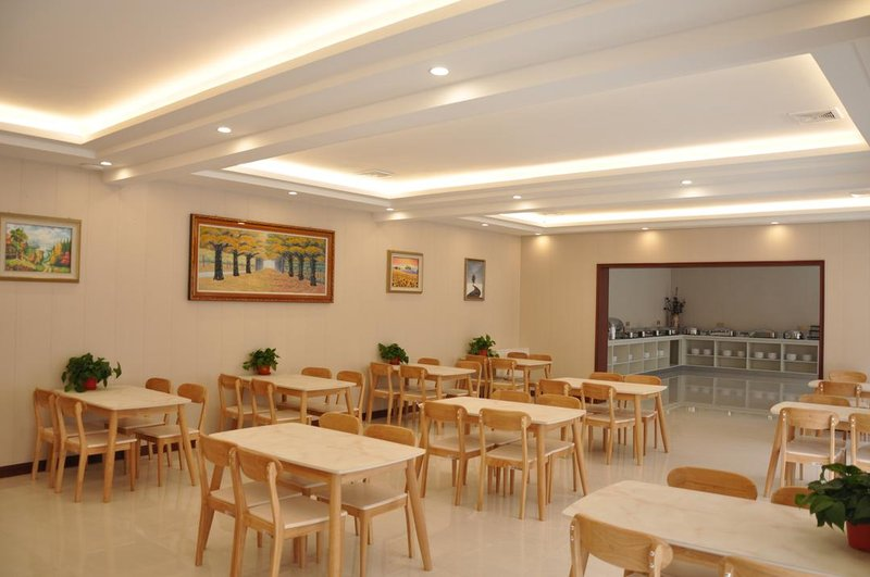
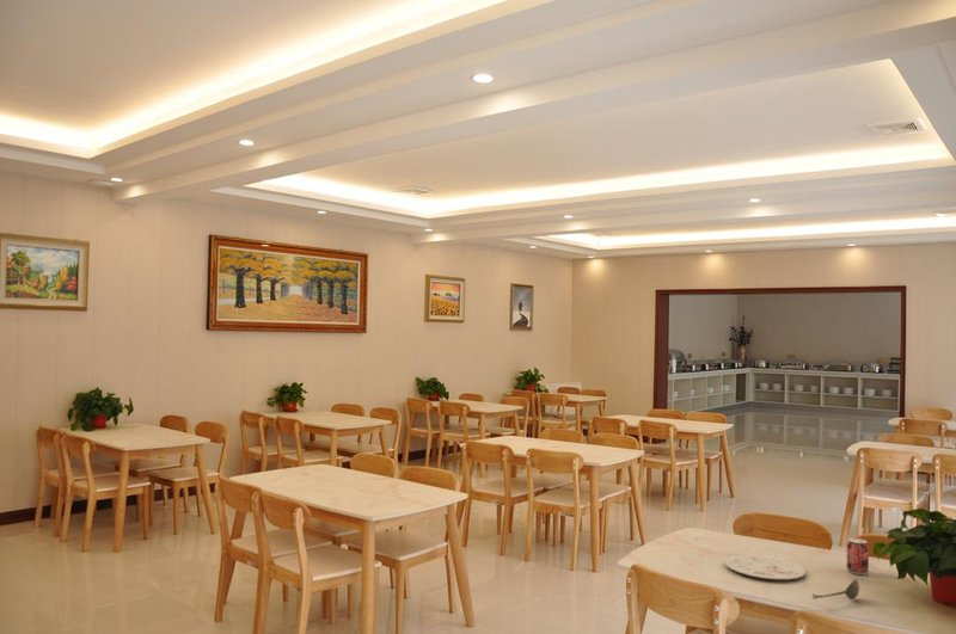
+ plate [724,553,807,580]
+ beverage can [846,537,870,575]
+ soupspoon [811,578,860,601]
